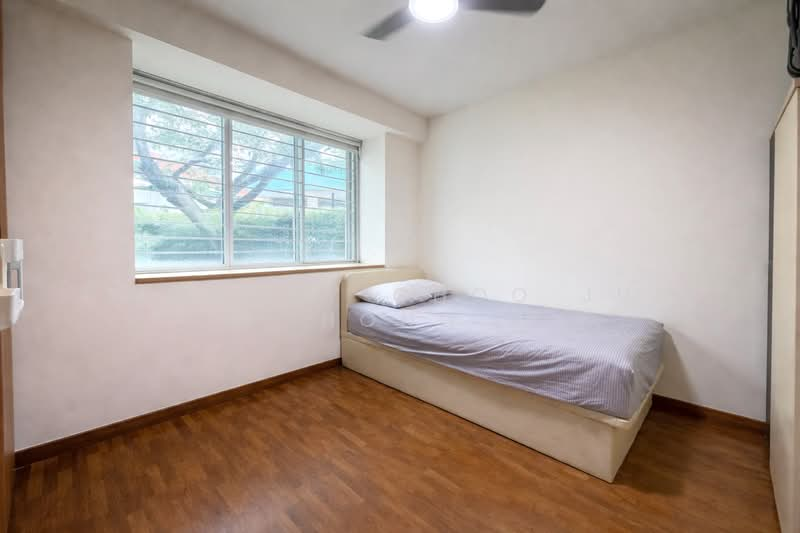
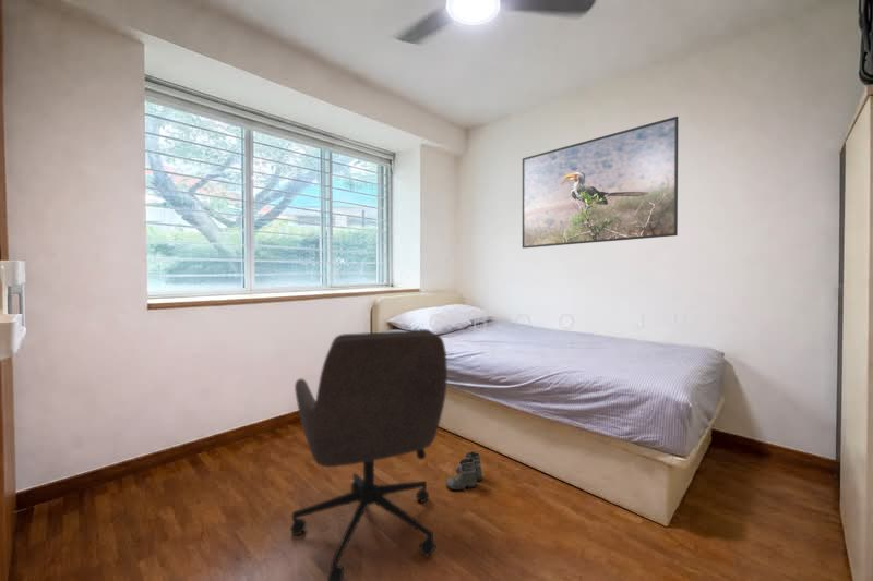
+ office chair [289,328,449,581]
+ boots [445,450,483,493]
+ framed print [522,116,680,250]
